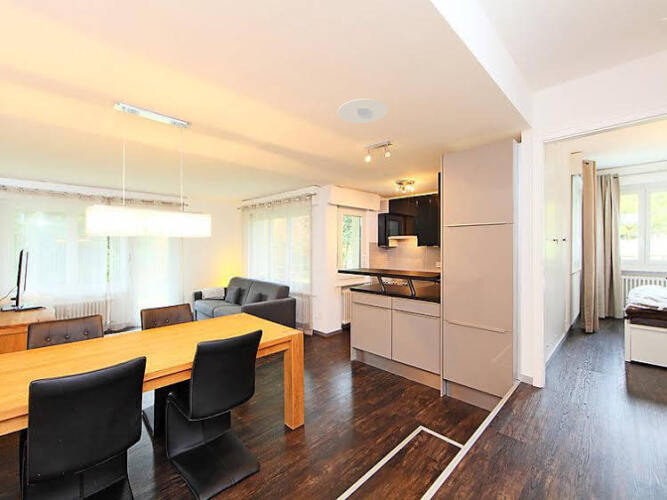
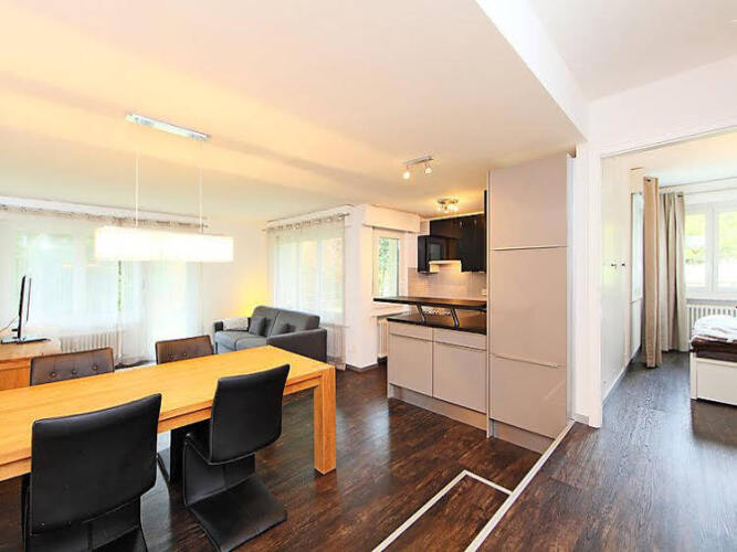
- recessed light [337,98,389,124]
